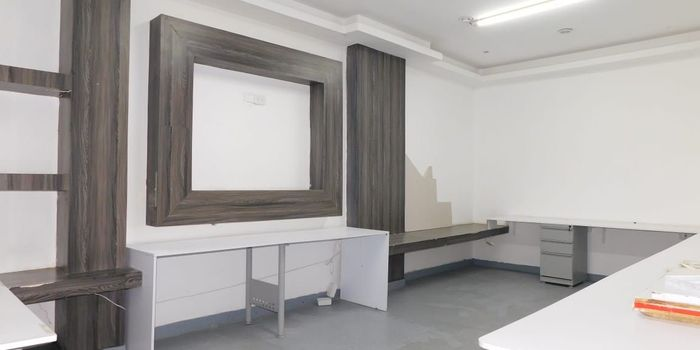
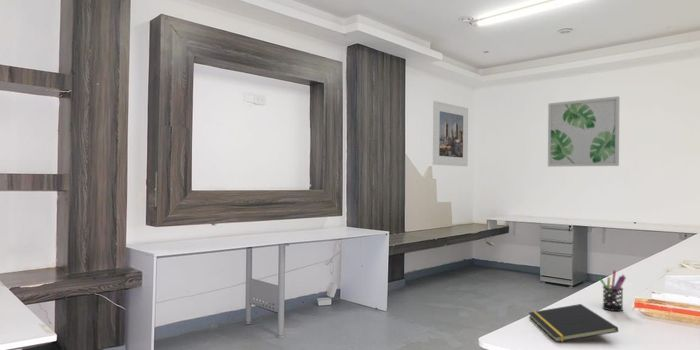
+ wall art [547,95,620,168]
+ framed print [432,100,469,167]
+ pen holder [597,269,627,312]
+ notepad [528,303,619,343]
